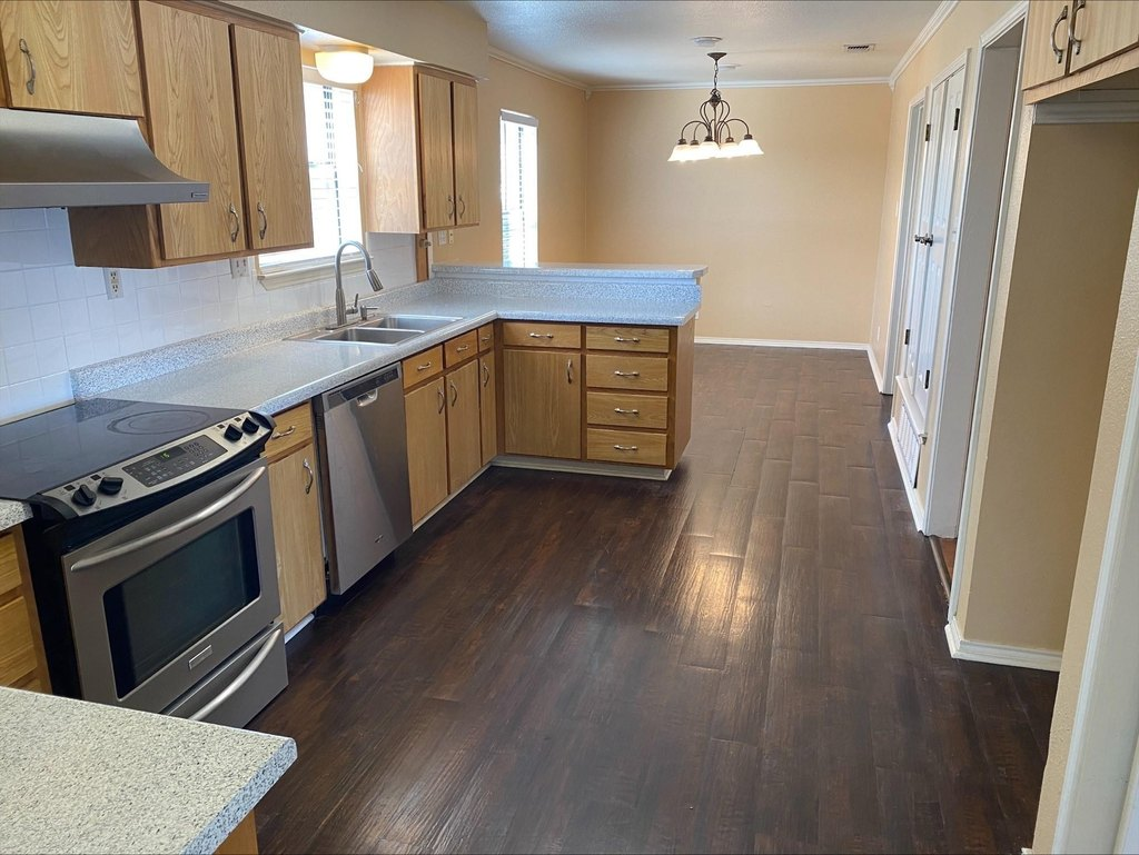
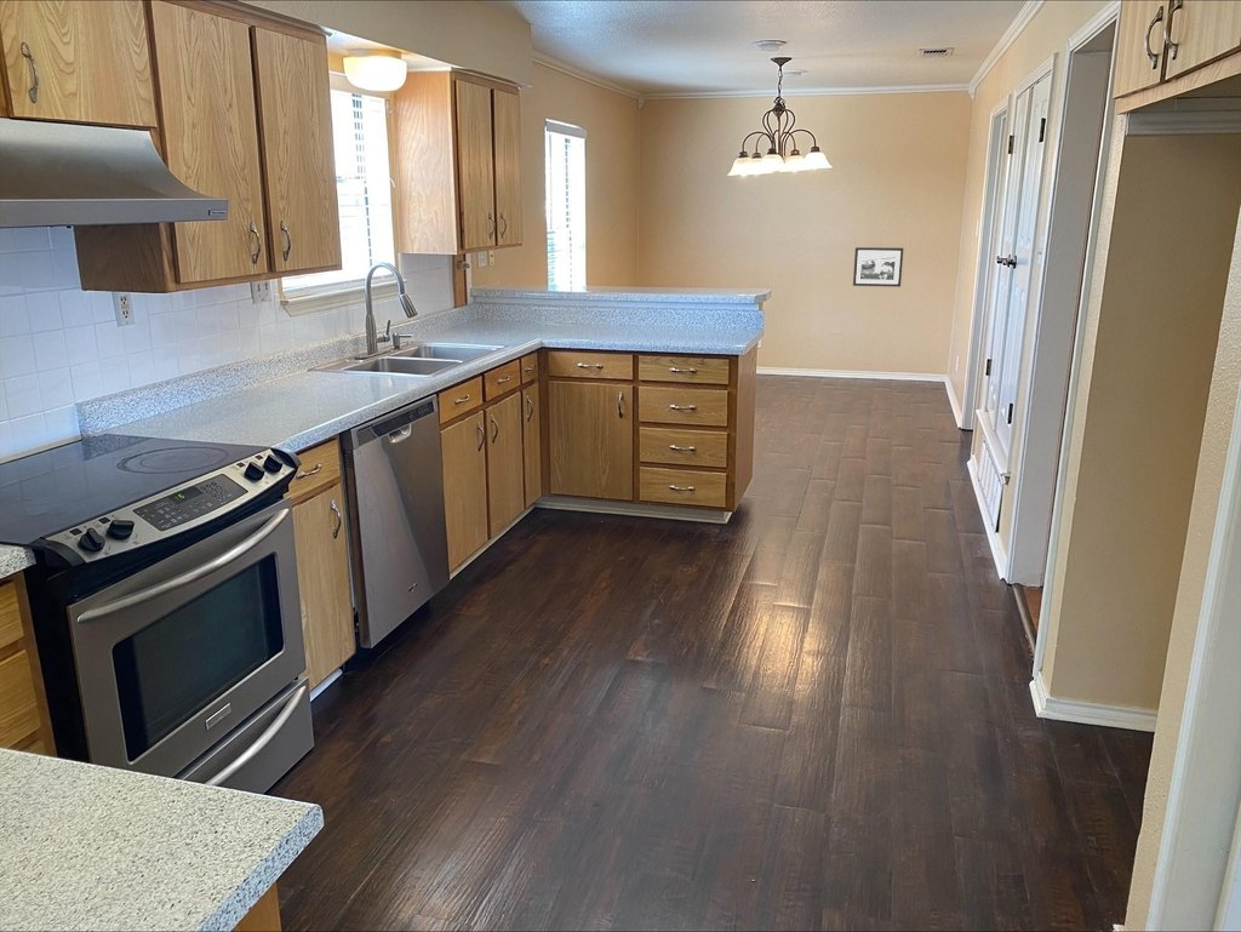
+ picture frame [852,246,904,288]
